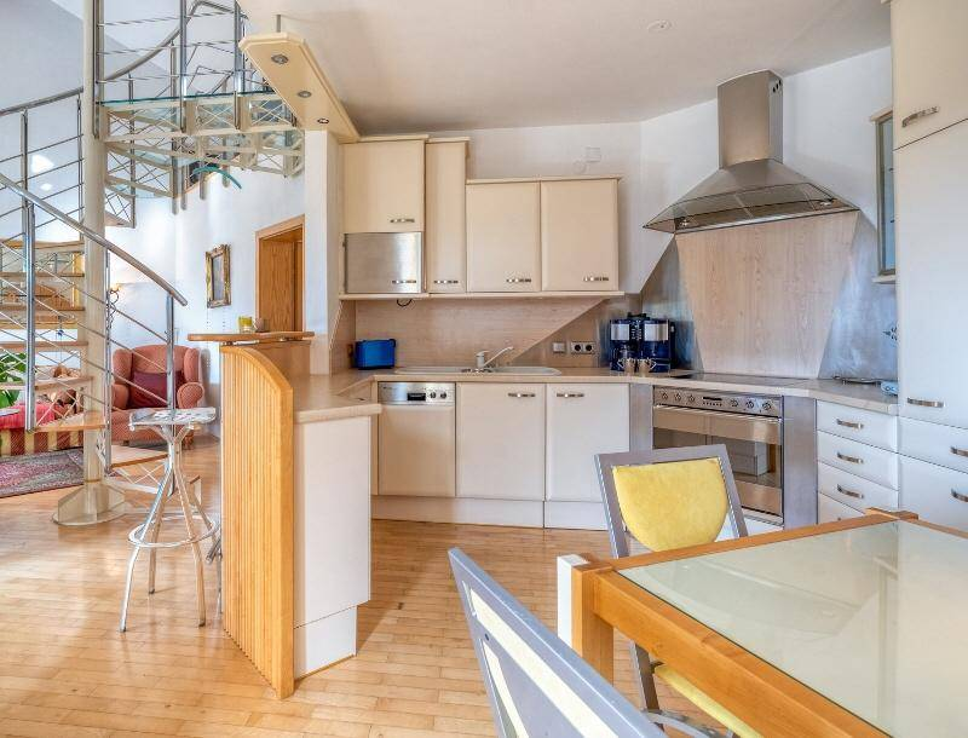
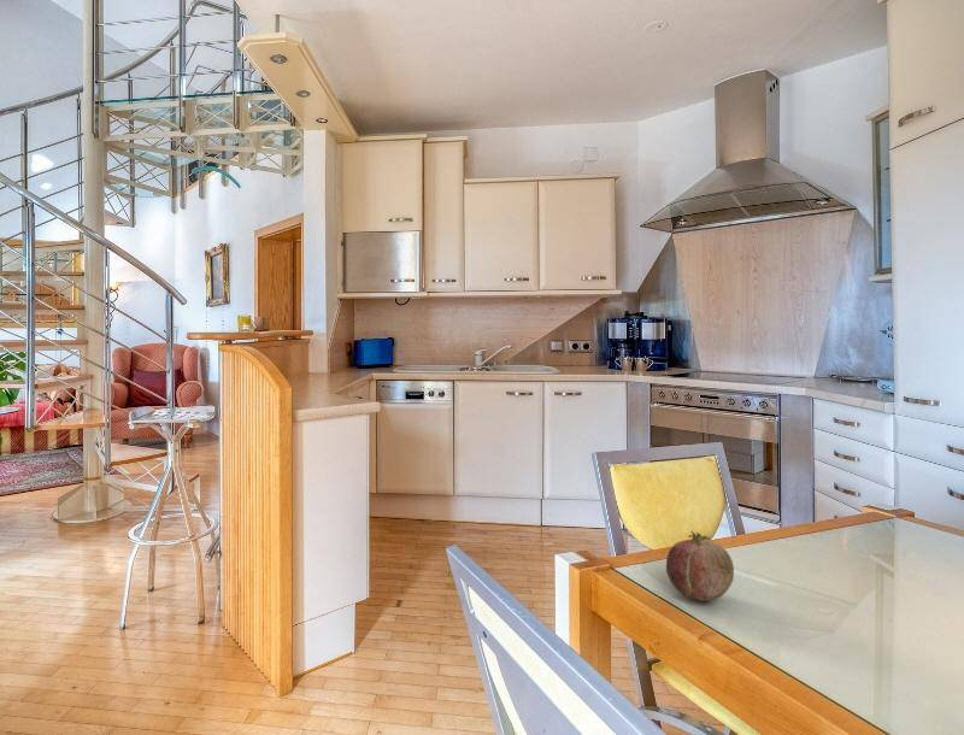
+ fruit [665,529,735,602]
